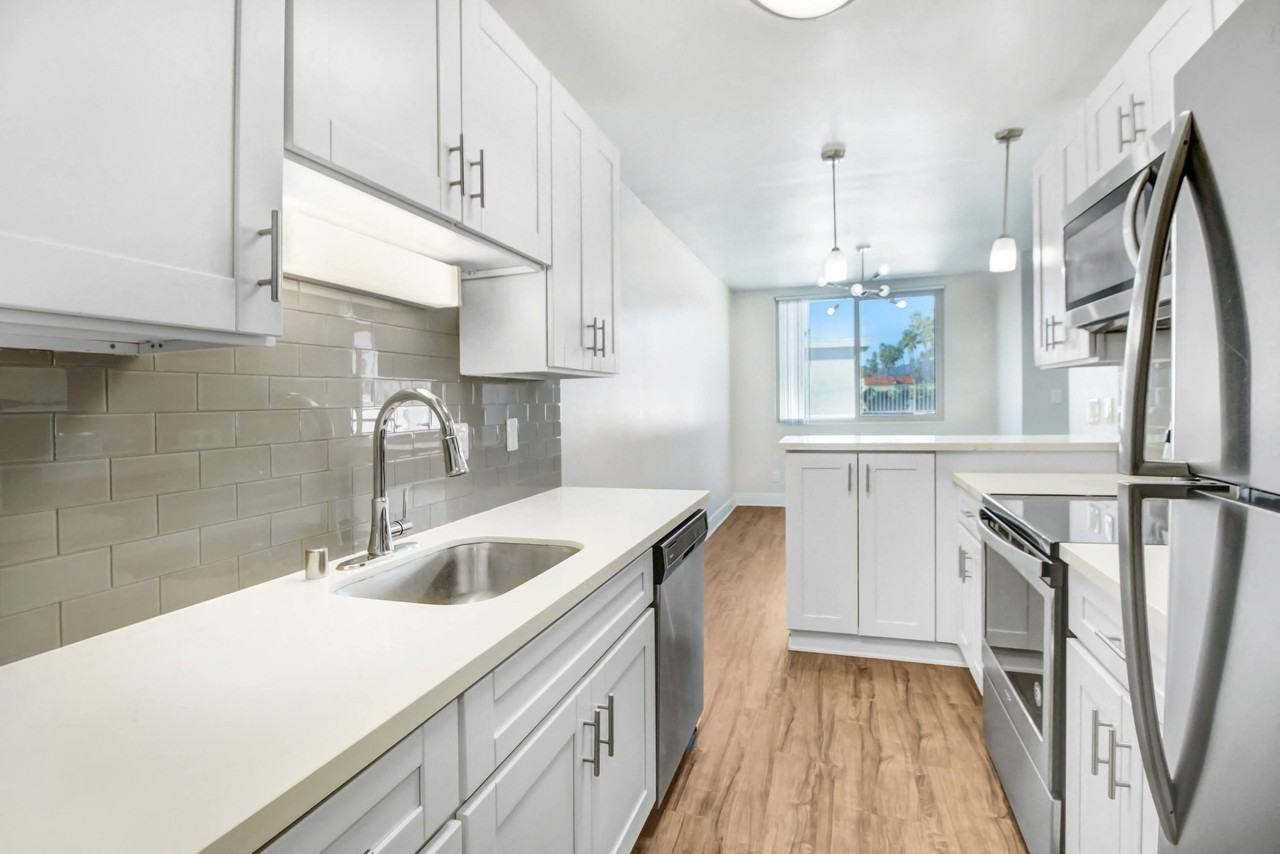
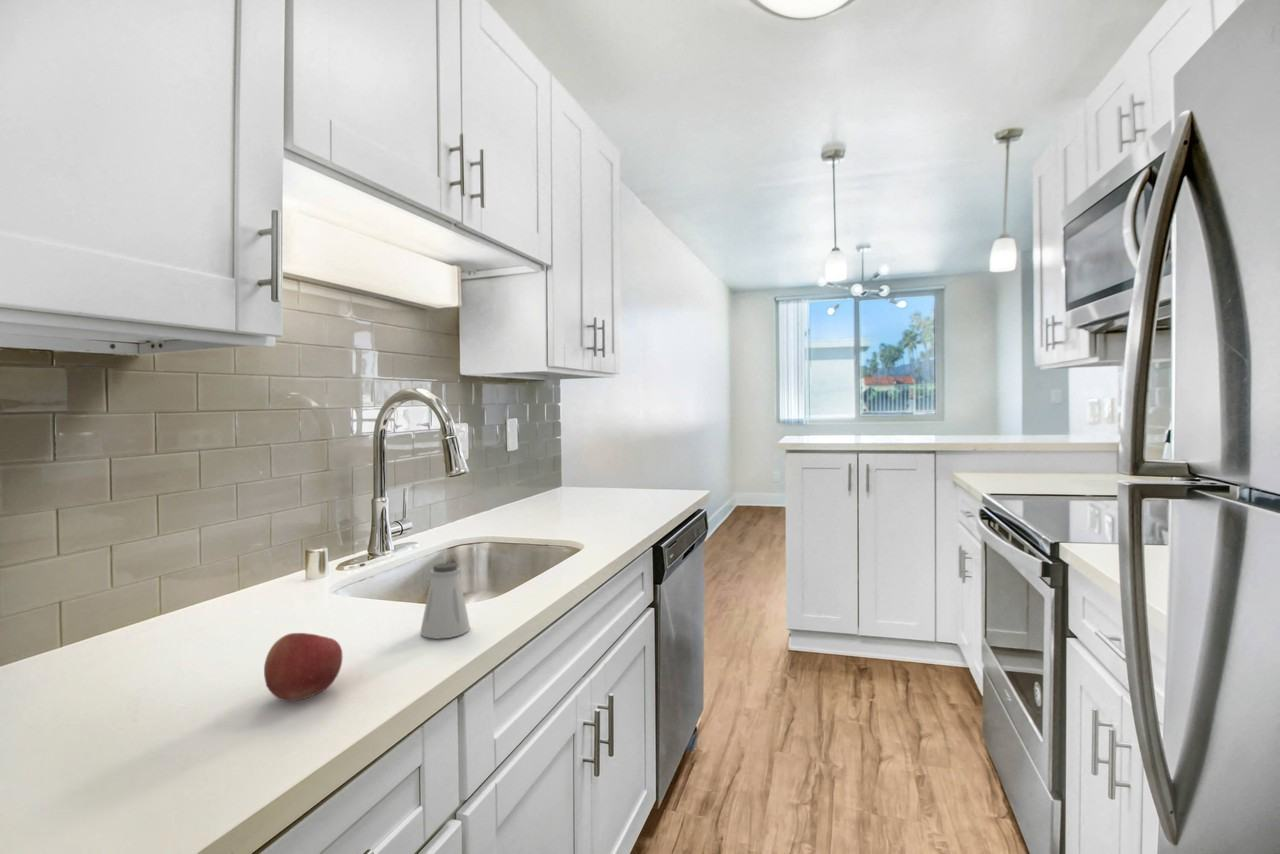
+ apple [263,632,343,702]
+ saltshaker [419,562,471,639]
